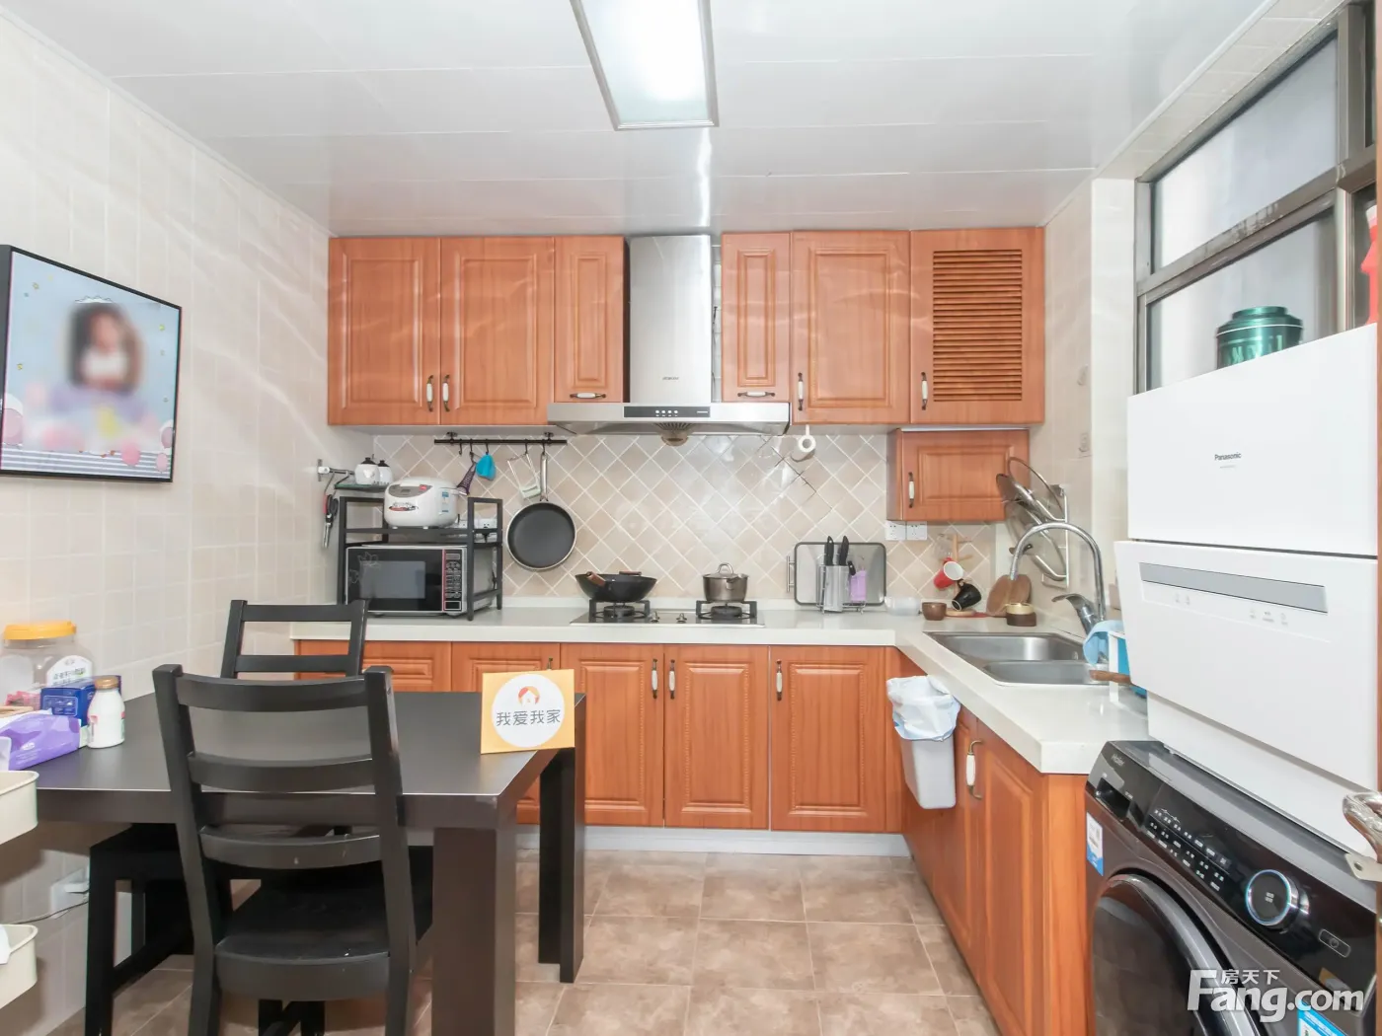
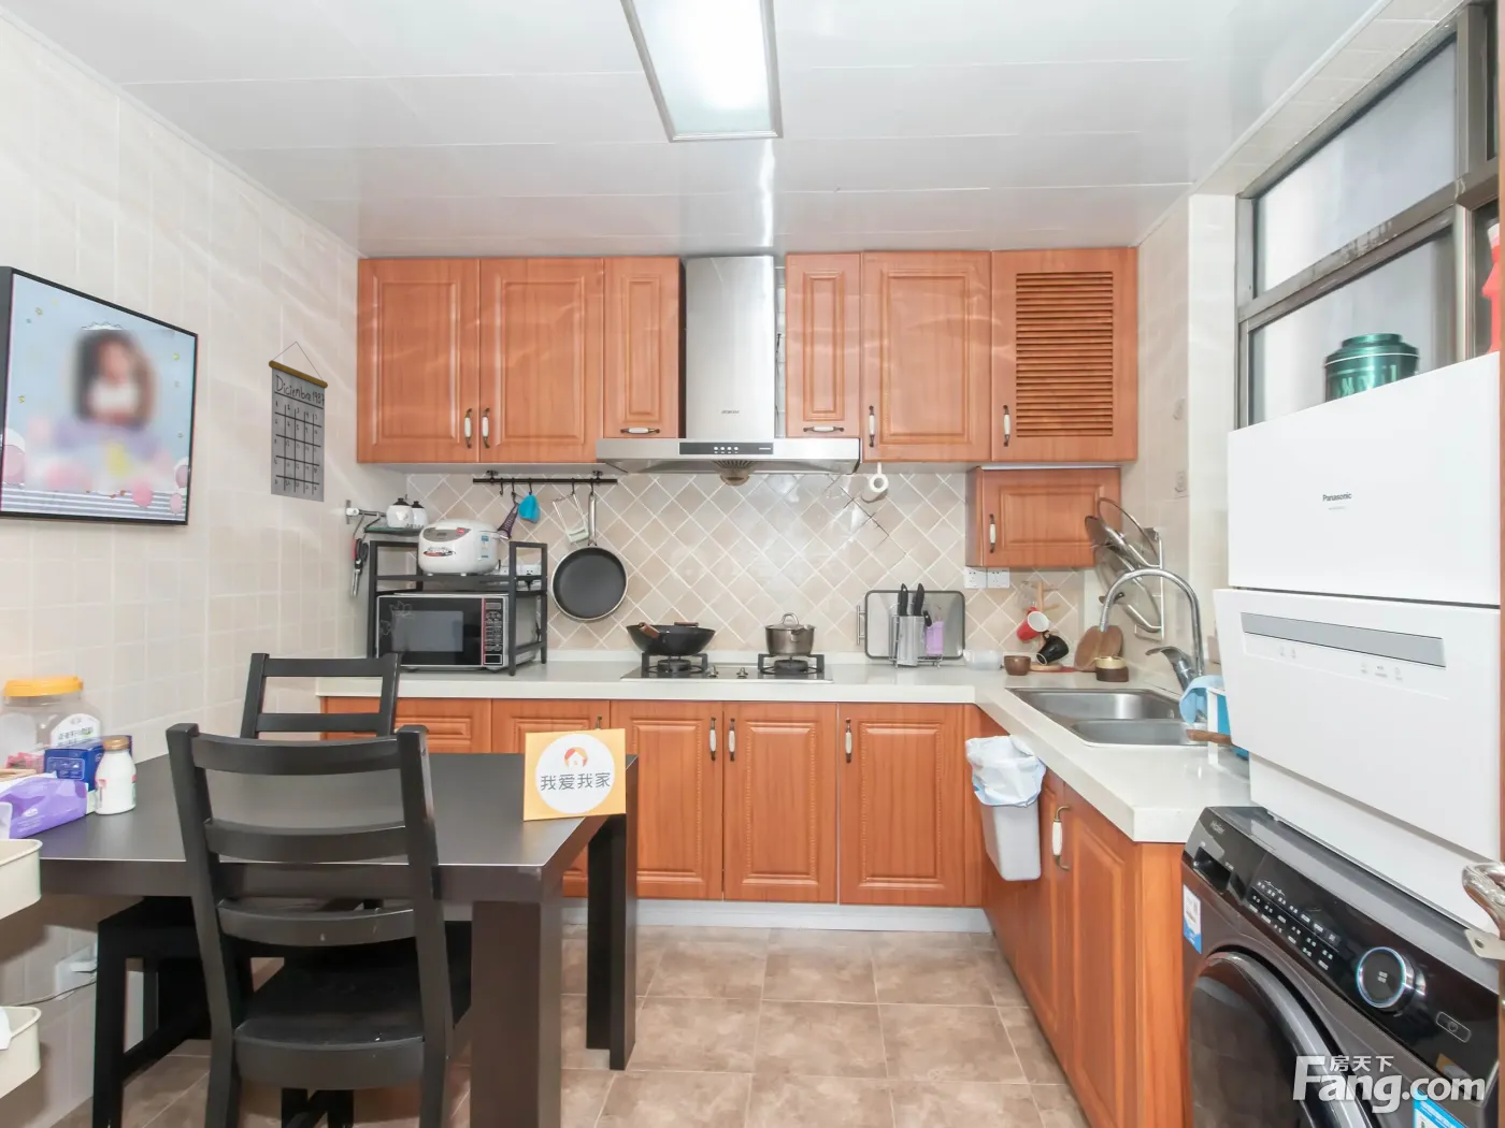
+ calendar [268,340,329,502]
